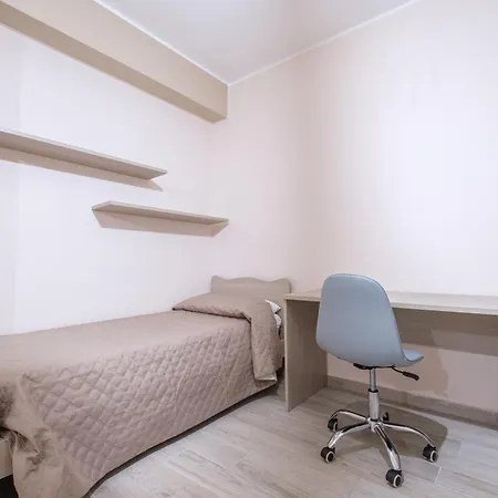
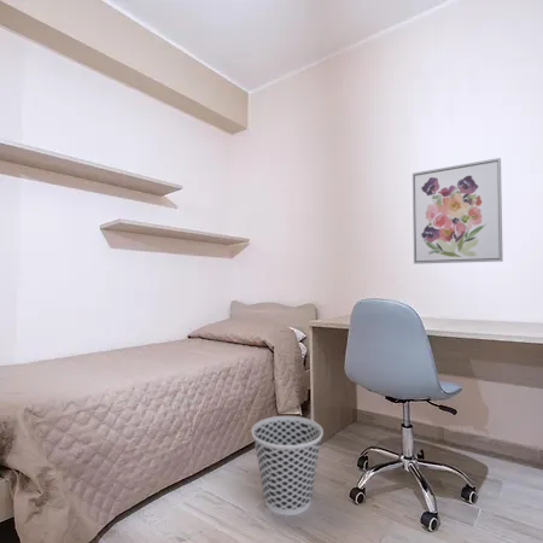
+ wastebasket [251,415,325,516]
+ wall art [411,157,504,265]
